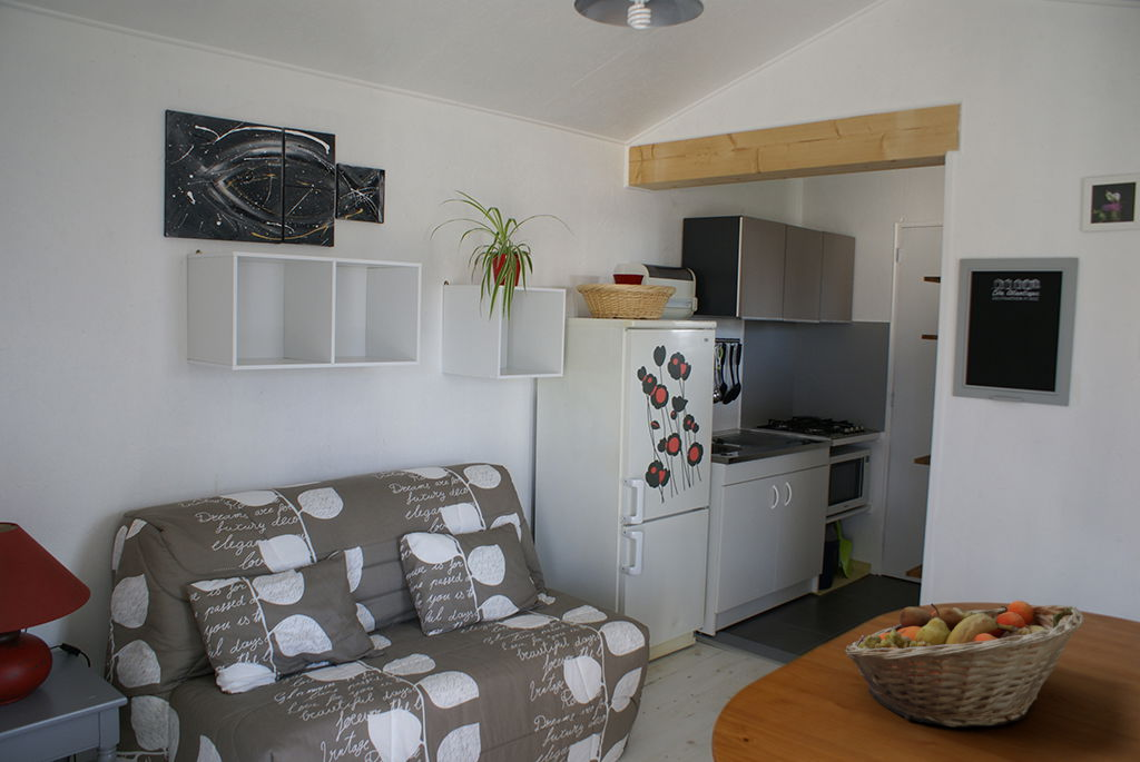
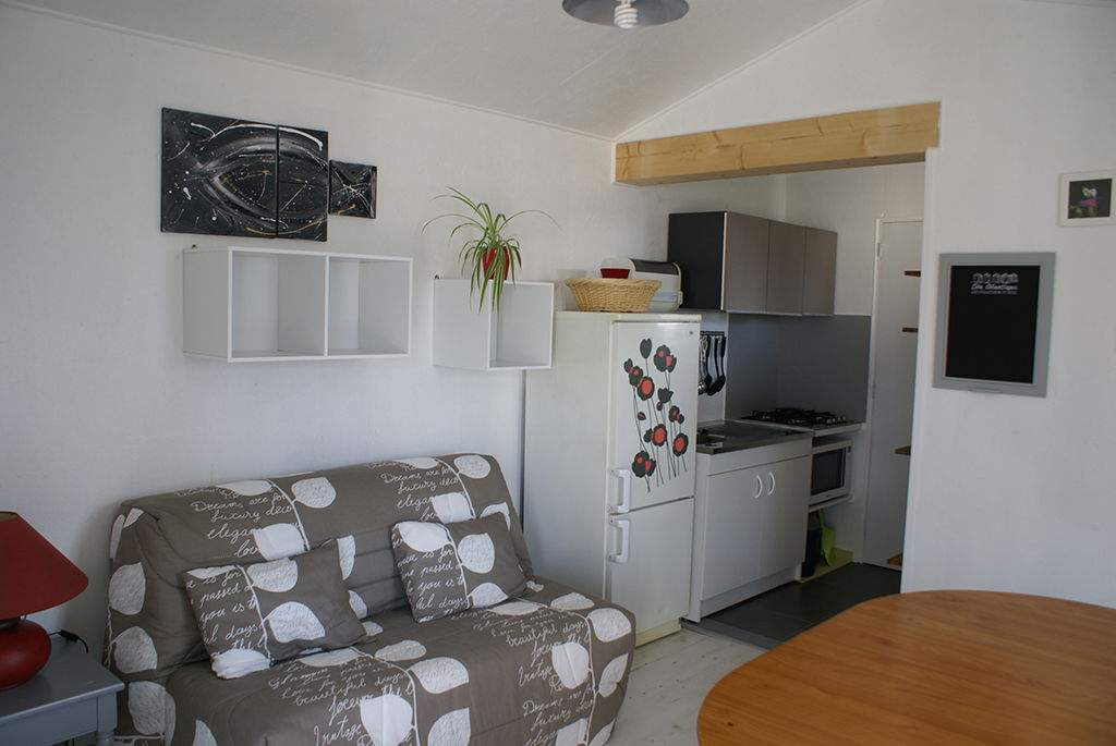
- fruit basket [844,600,1085,729]
